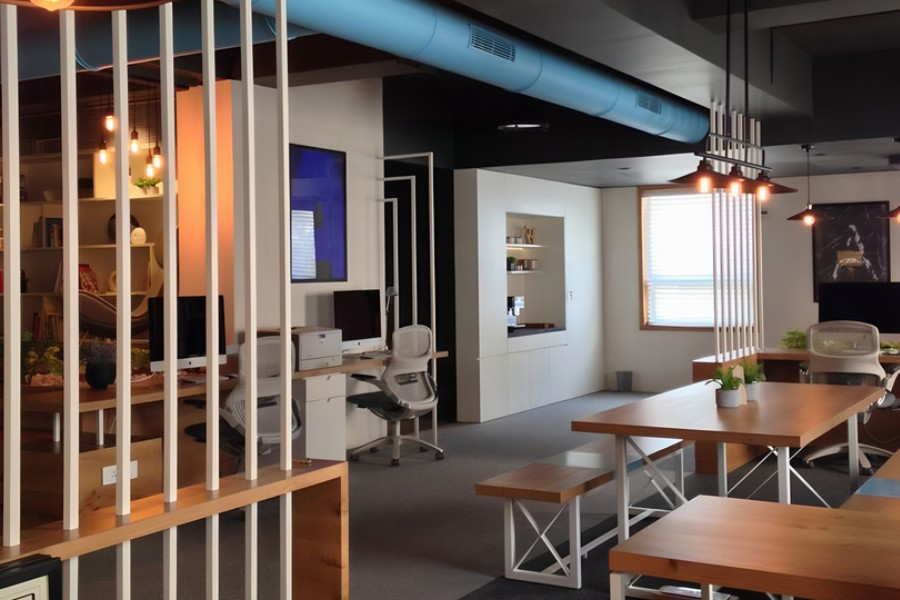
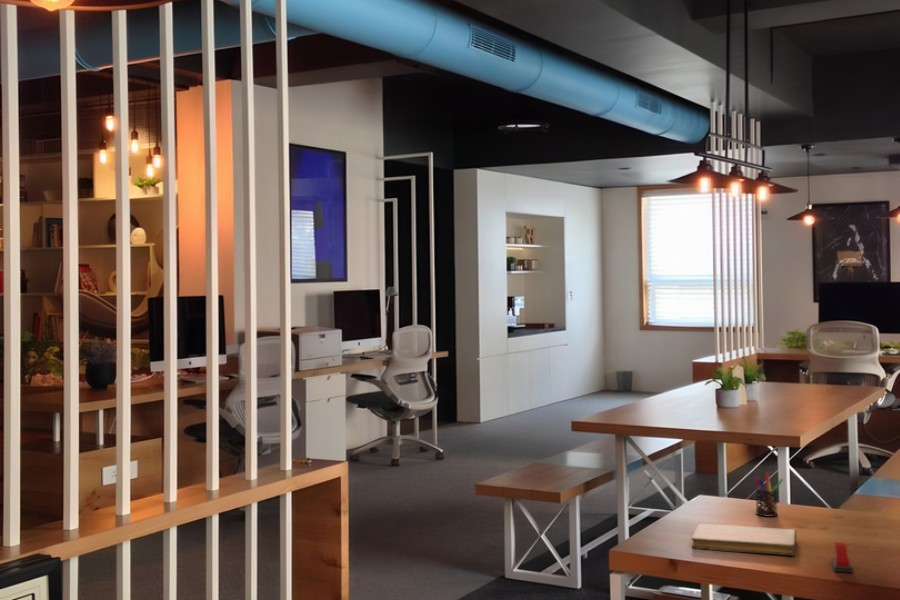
+ stapler [831,541,853,574]
+ pen holder [753,472,784,517]
+ notebook [691,523,797,556]
